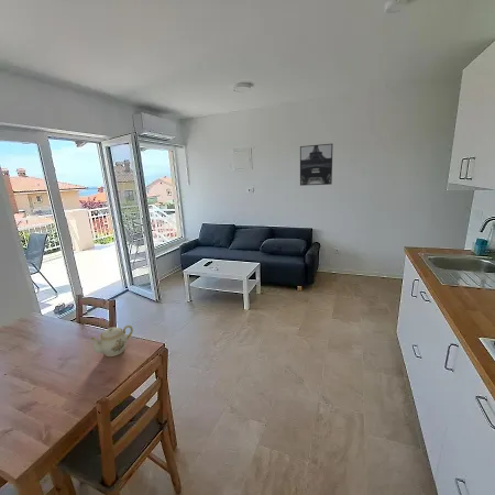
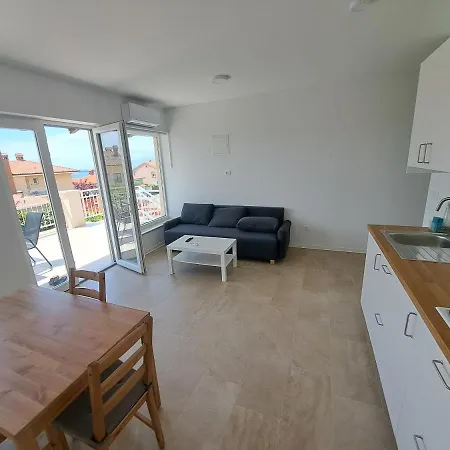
- teapot [90,324,134,358]
- wall art [299,143,334,187]
